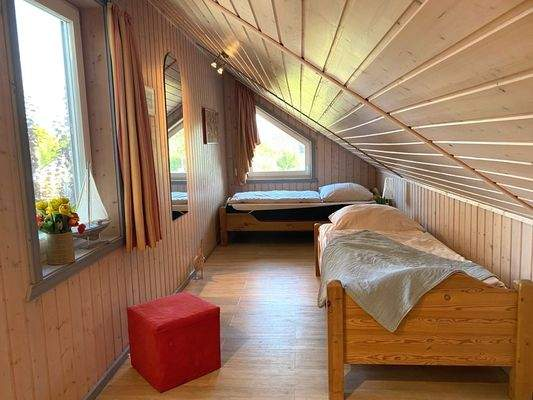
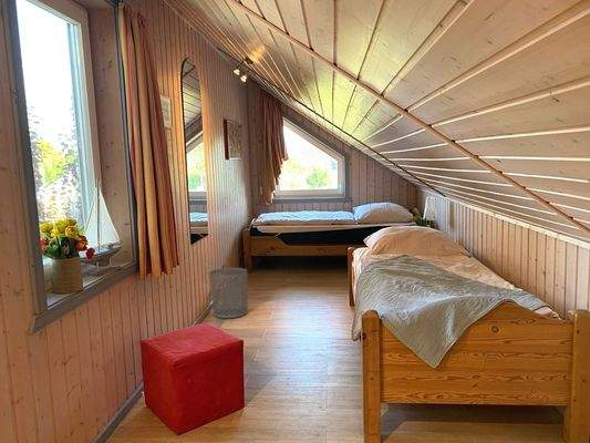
+ waste bin [208,267,248,319]
